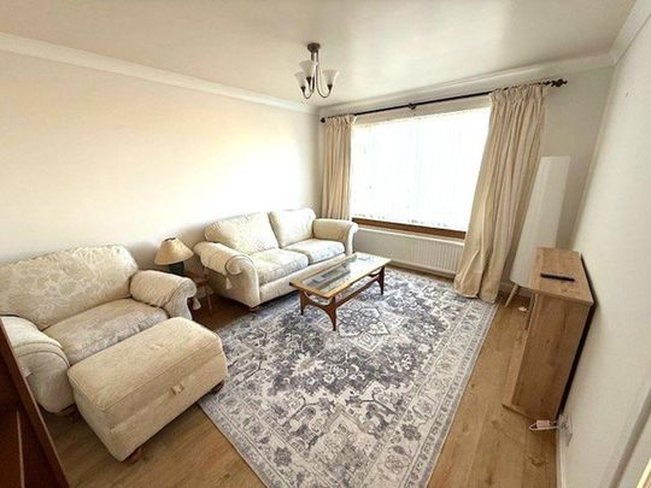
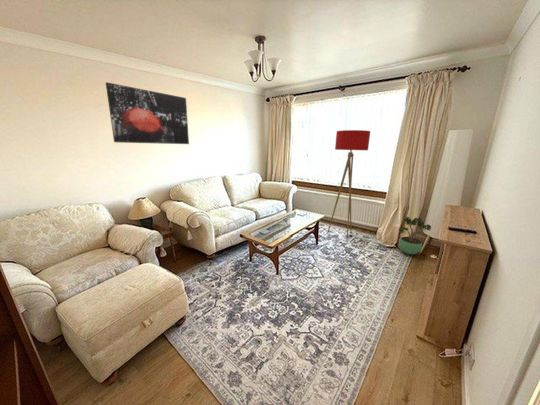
+ floor lamp [326,129,371,244]
+ potted plant [398,216,432,255]
+ wall art [105,81,190,145]
